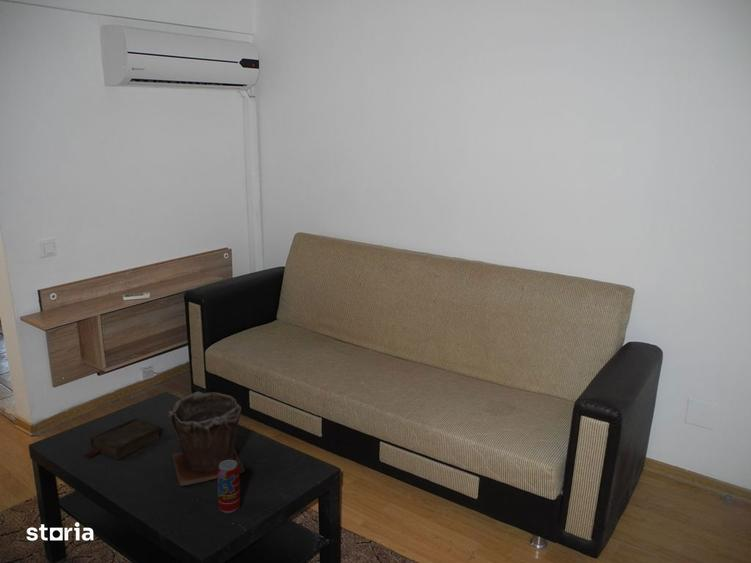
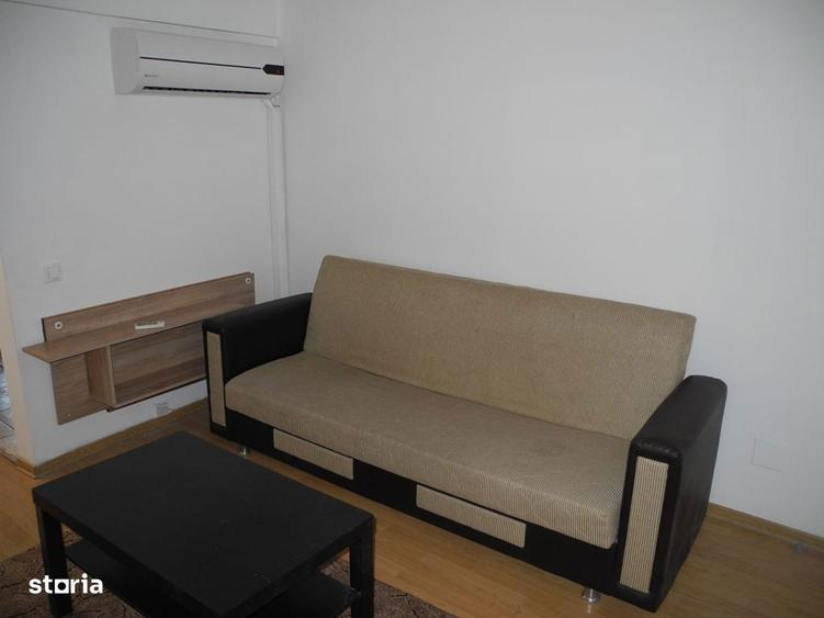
- book [82,417,162,460]
- plant pot [167,390,246,486]
- beverage can [216,460,241,514]
